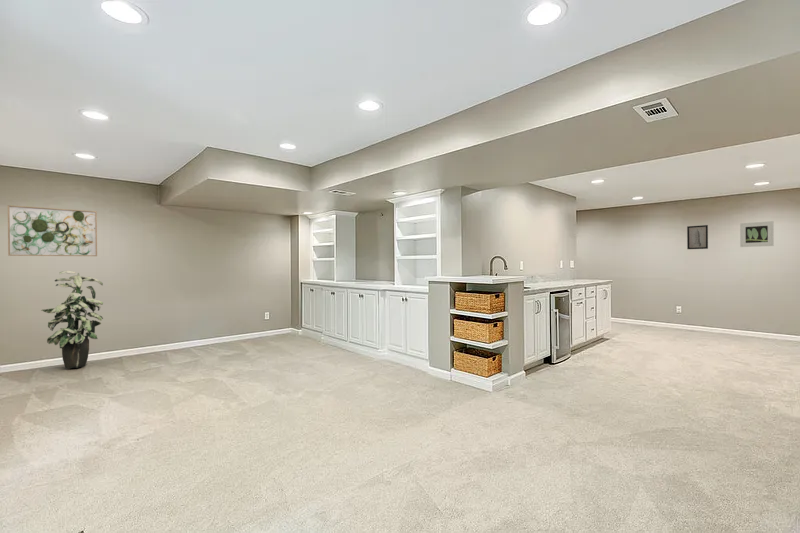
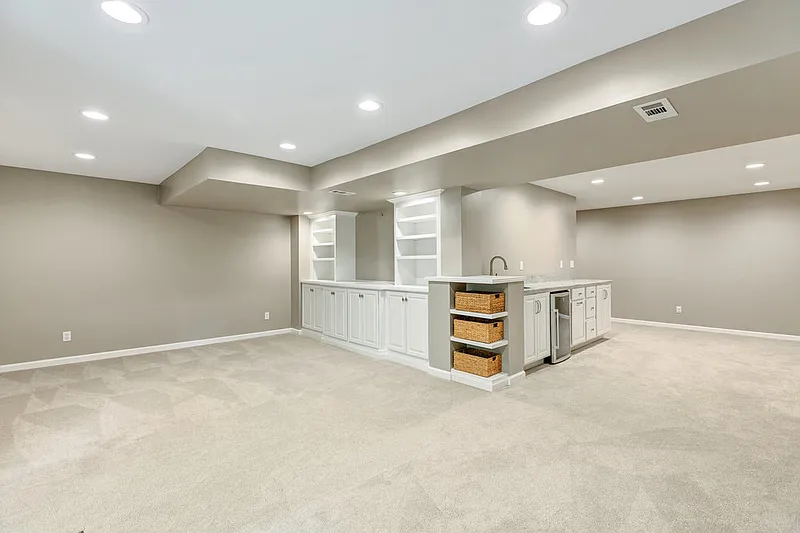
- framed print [739,220,775,248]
- indoor plant [40,270,104,369]
- wall art [7,204,98,257]
- wall art [686,224,709,250]
